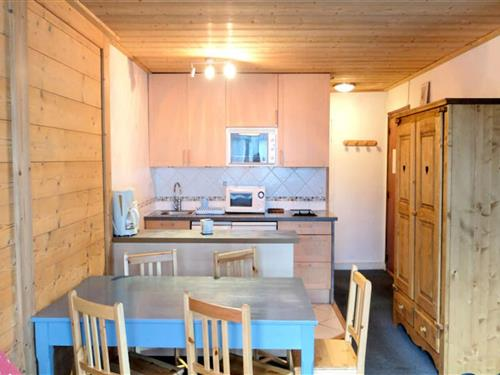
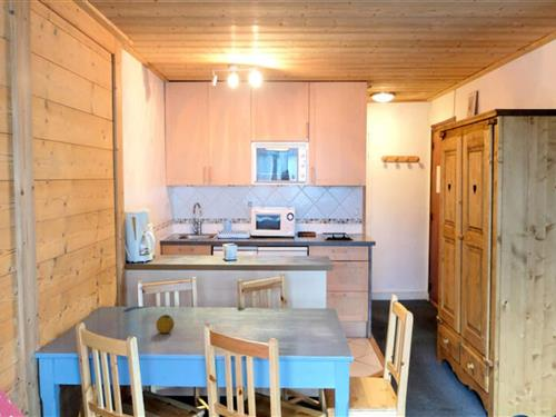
+ fruit [155,314,175,335]
